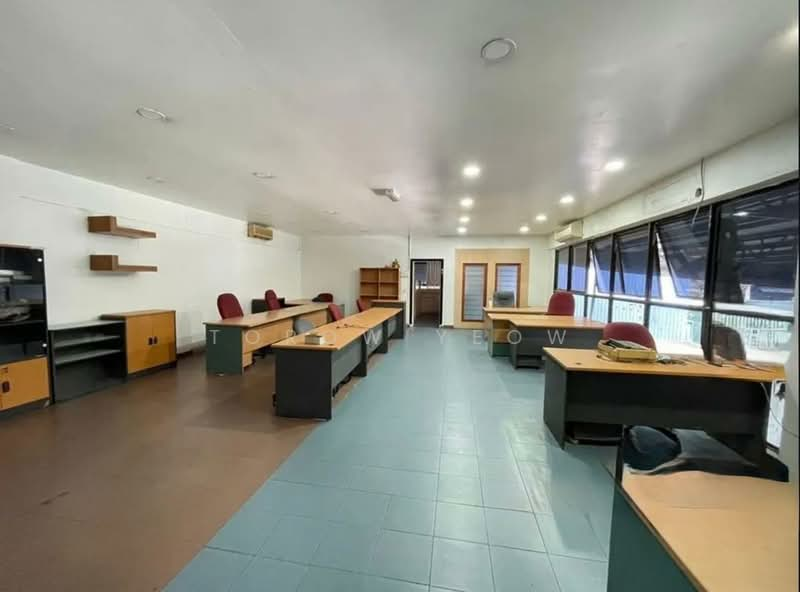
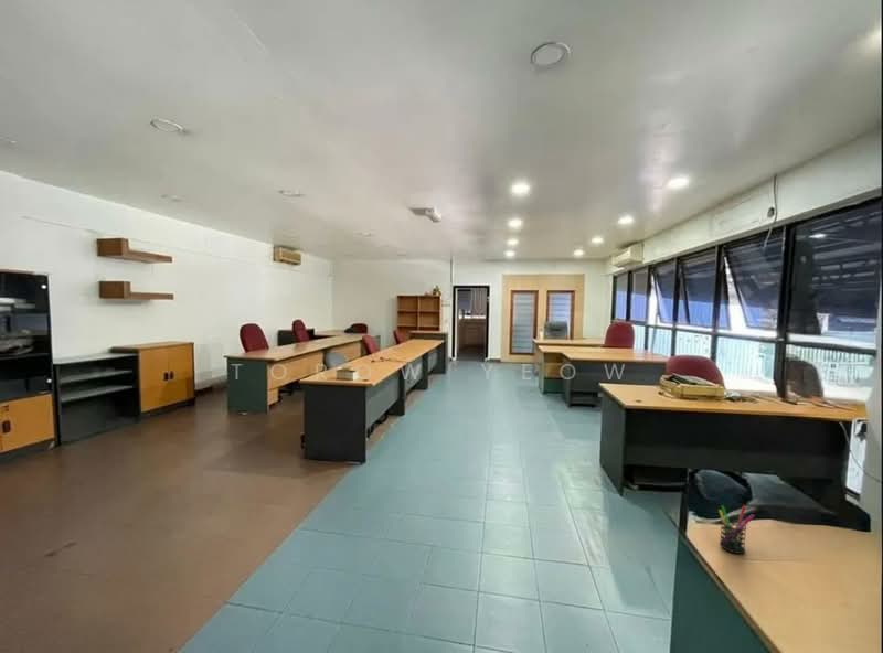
+ pen holder [717,504,755,555]
